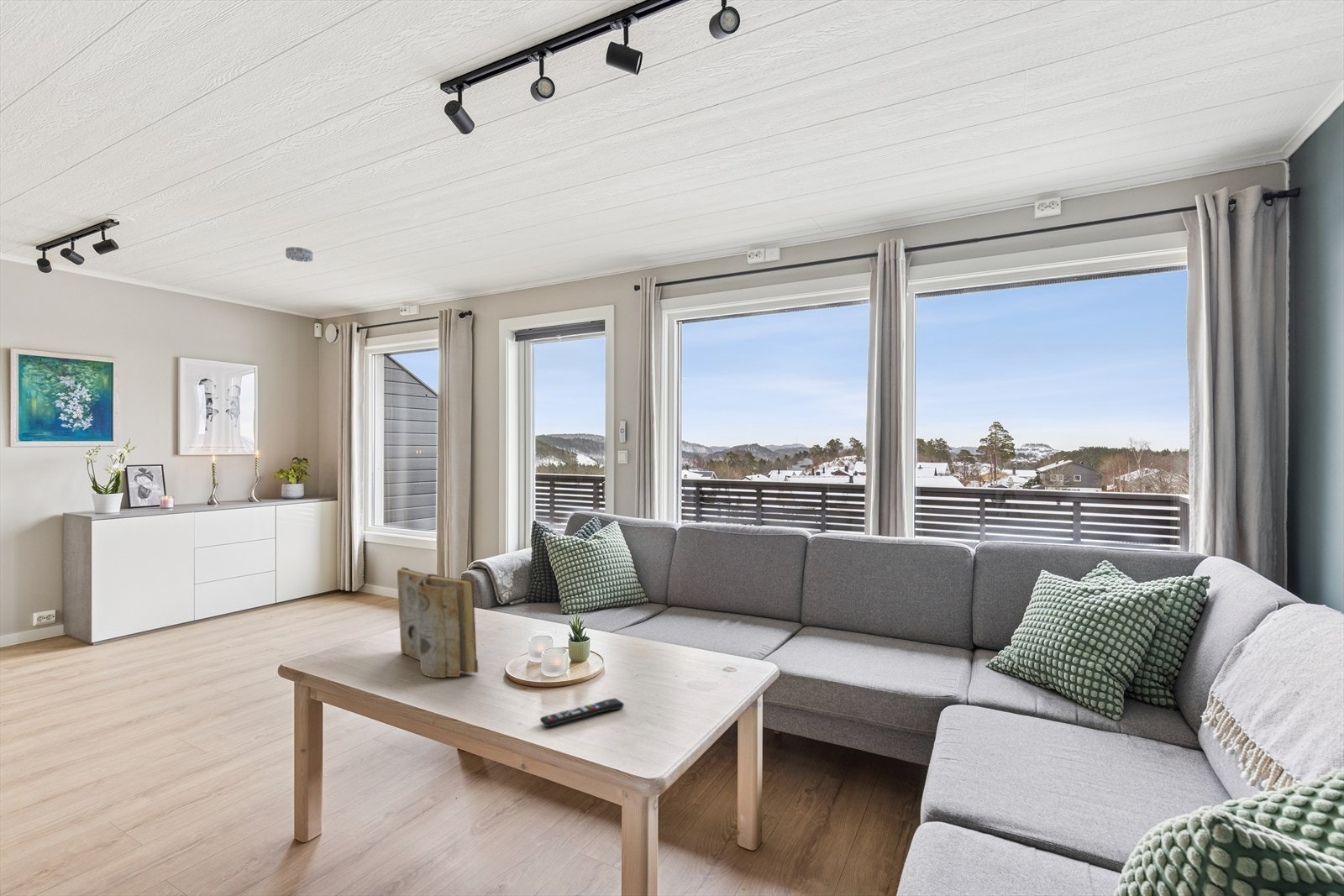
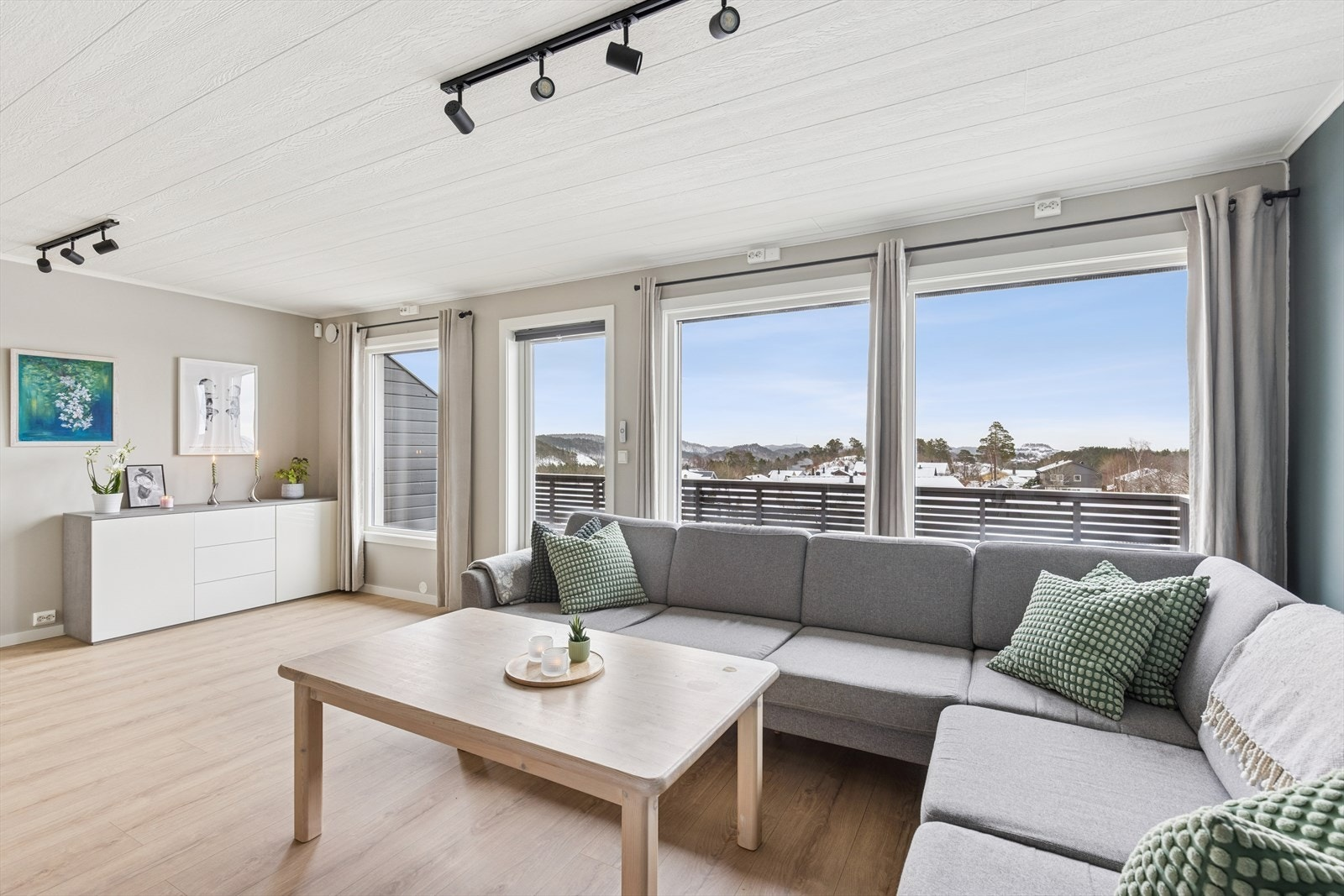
- remote control [539,697,625,728]
- book [396,566,479,679]
- smoke detector [285,246,313,263]
